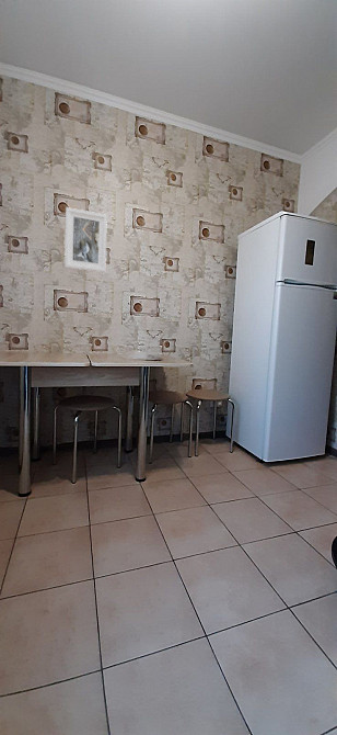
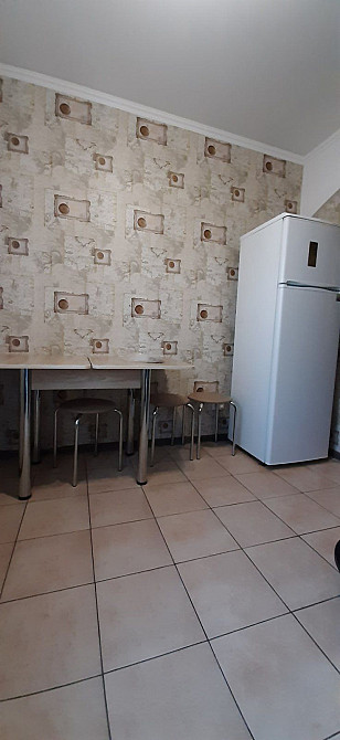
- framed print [63,206,108,273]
